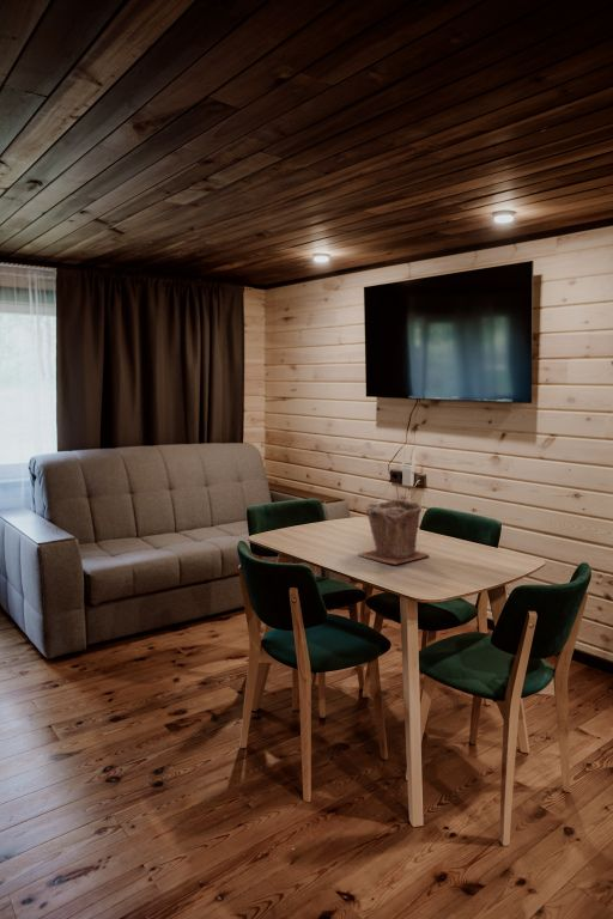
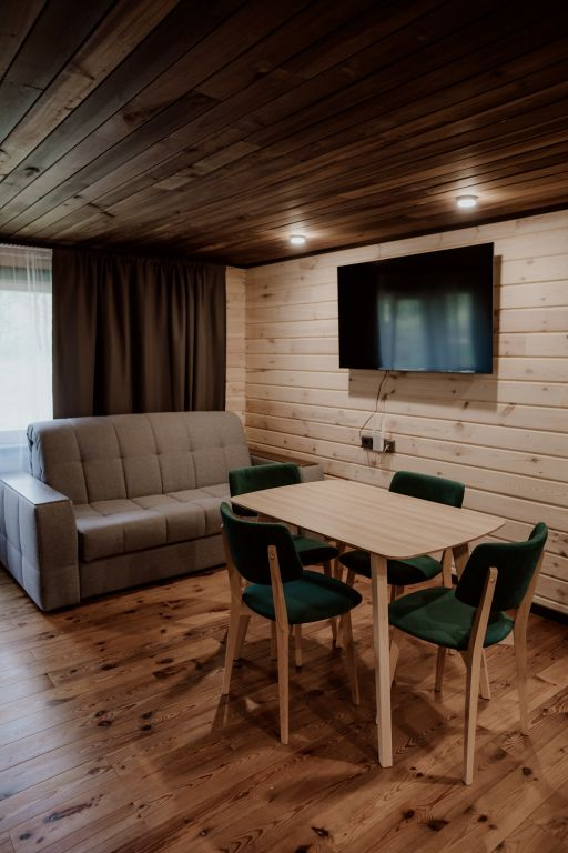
- plant pot [357,498,430,566]
